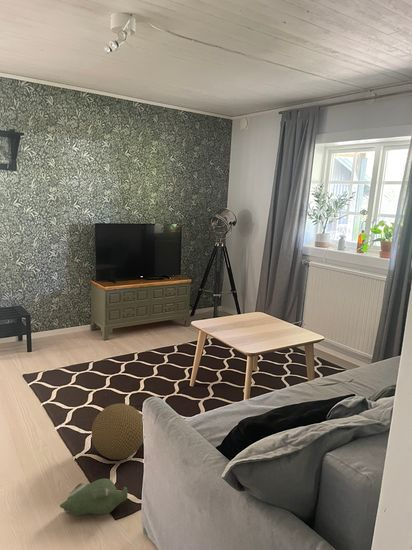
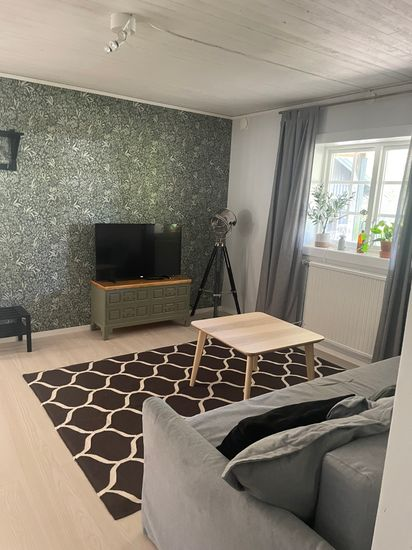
- plush toy [59,478,129,517]
- decorative ball [90,402,144,461]
